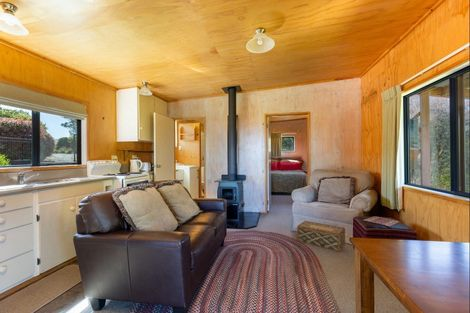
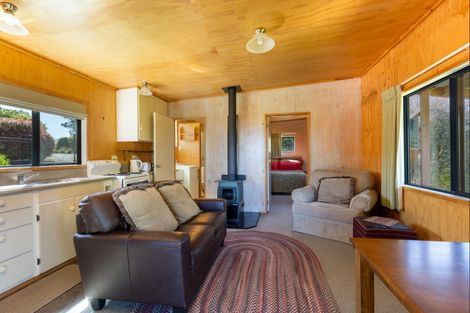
- woven basket [296,220,346,253]
